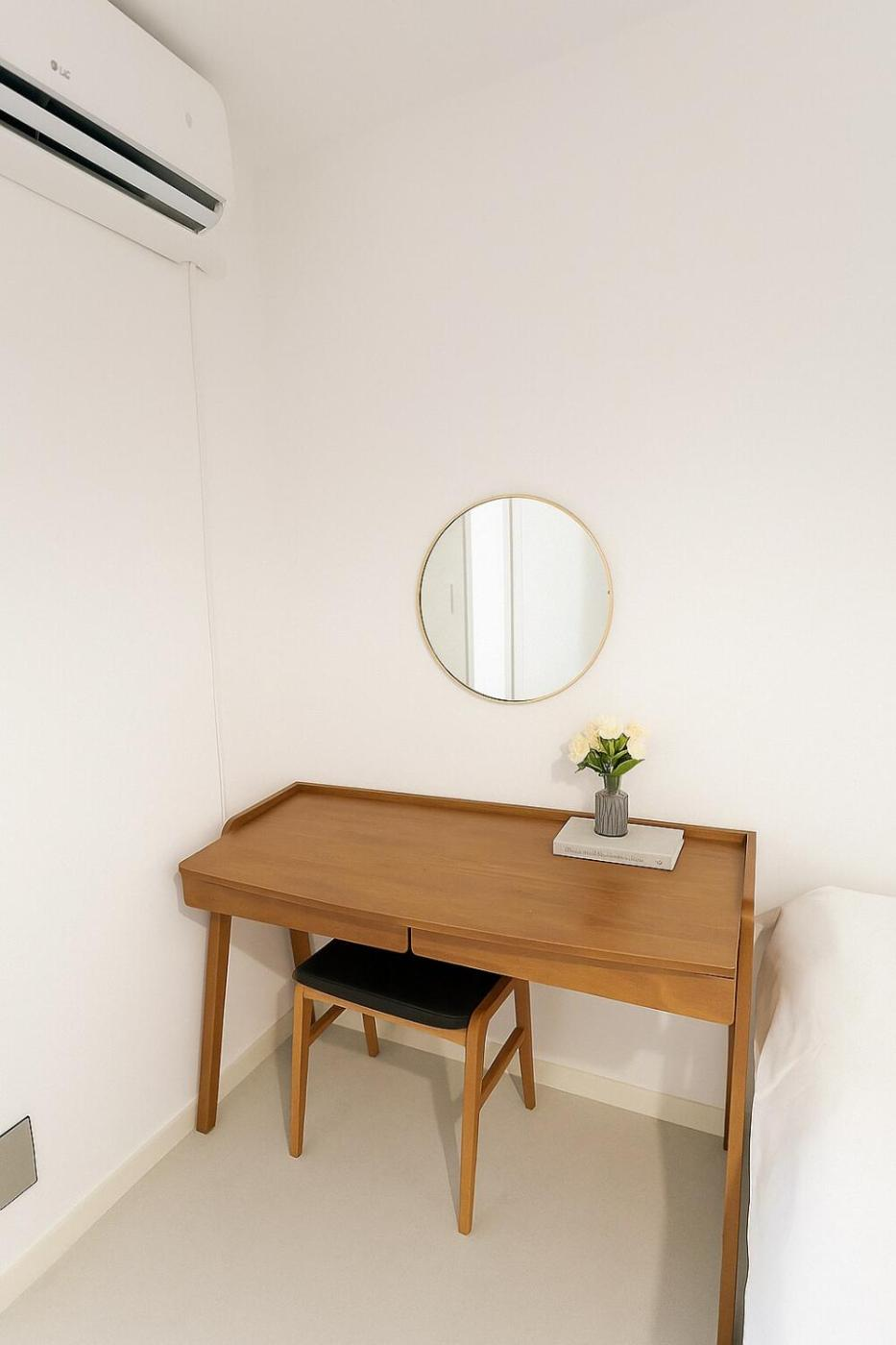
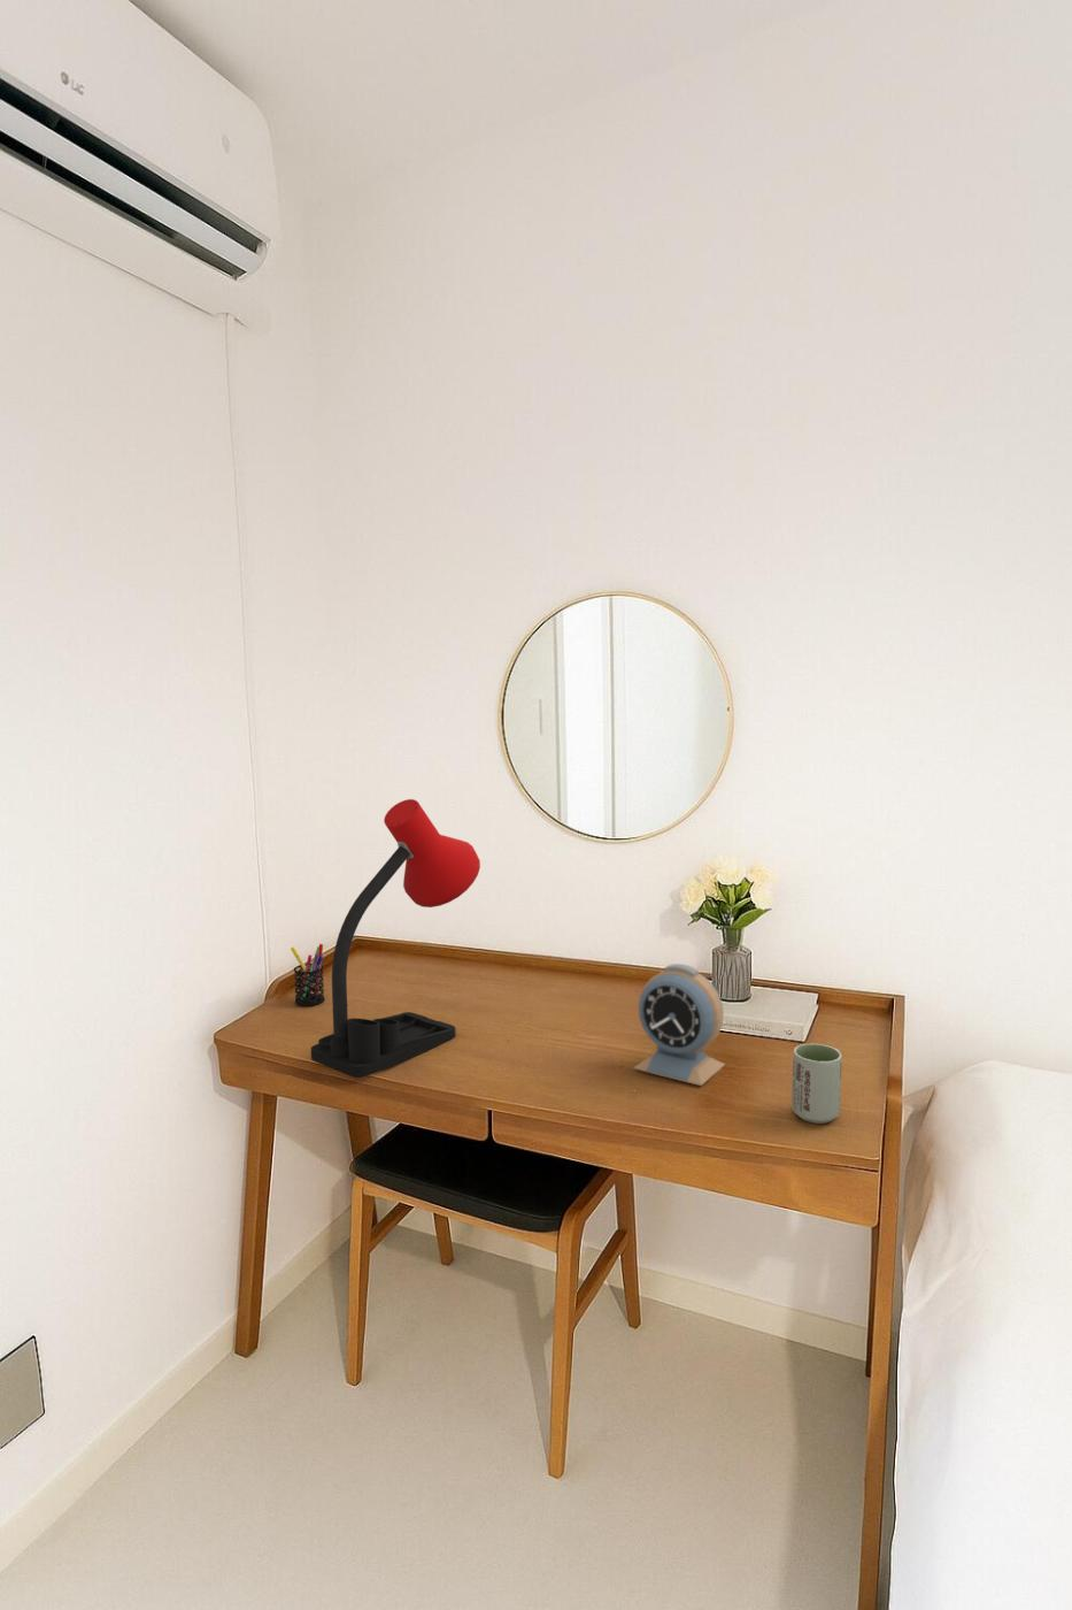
+ cup [791,1041,842,1125]
+ alarm clock [633,962,726,1087]
+ desk lamp [310,798,481,1079]
+ pen holder [290,943,325,1008]
